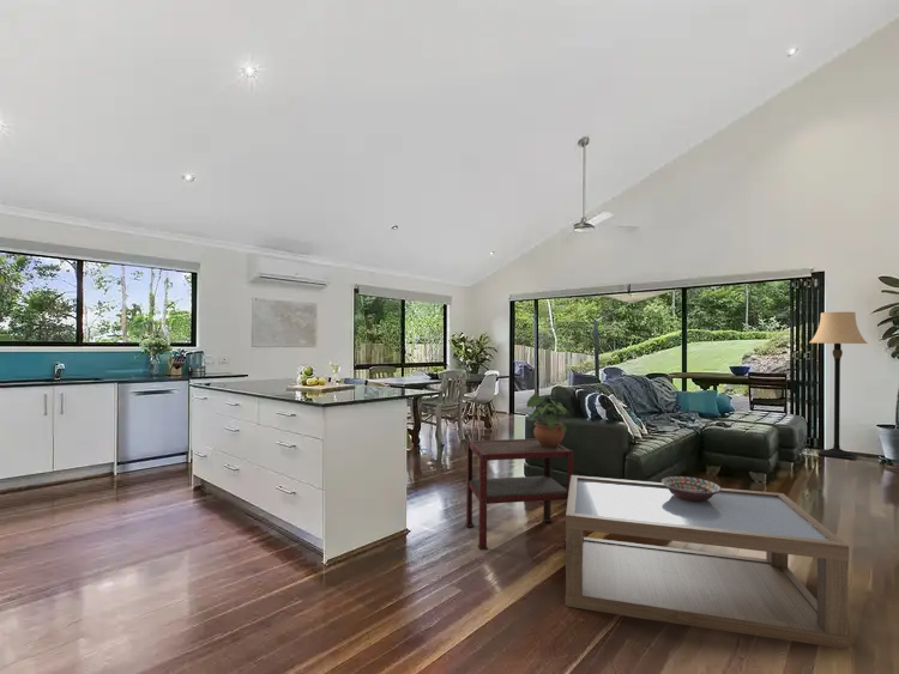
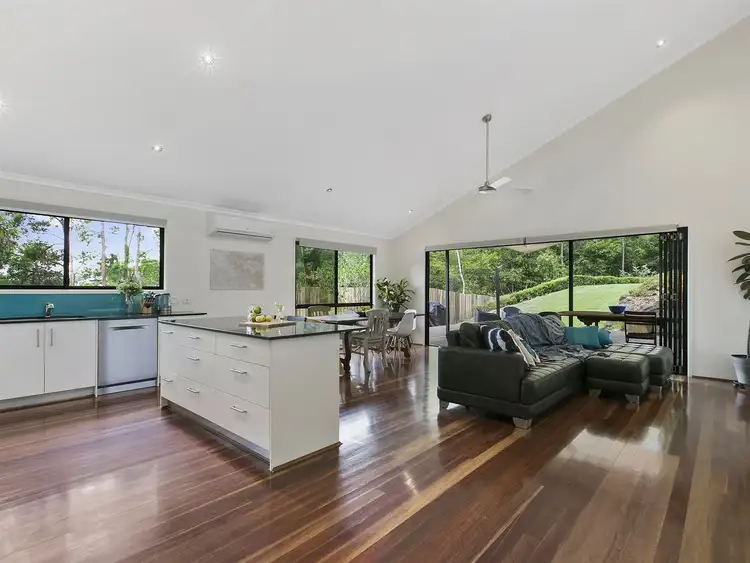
- lamp [809,311,869,462]
- decorative bowl [660,475,723,502]
- coffee table [565,474,850,650]
- side table [464,438,574,551]
- potted plant [525,391,568,447]
